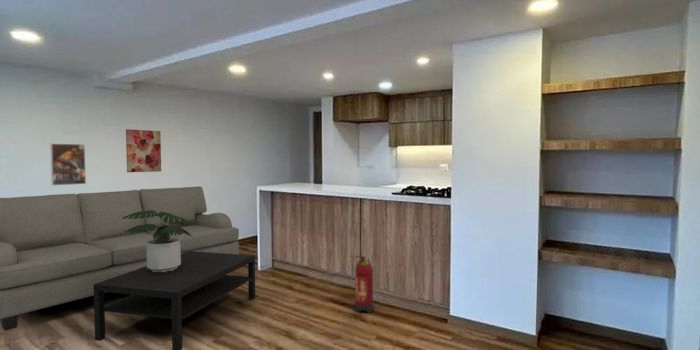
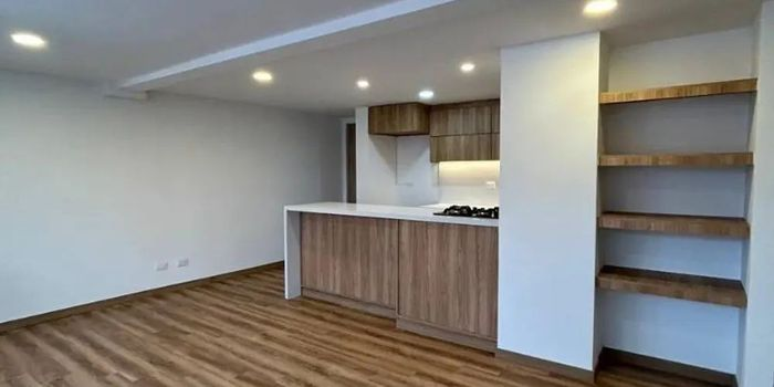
- potted plant [122,210,198,272]
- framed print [49,142,87,186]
- fire extinguisher [353,255,375,314]
- coffee table [93,251,256,350]
- sofa [0,186,240,332]
- wall art [125,128,162,173]
